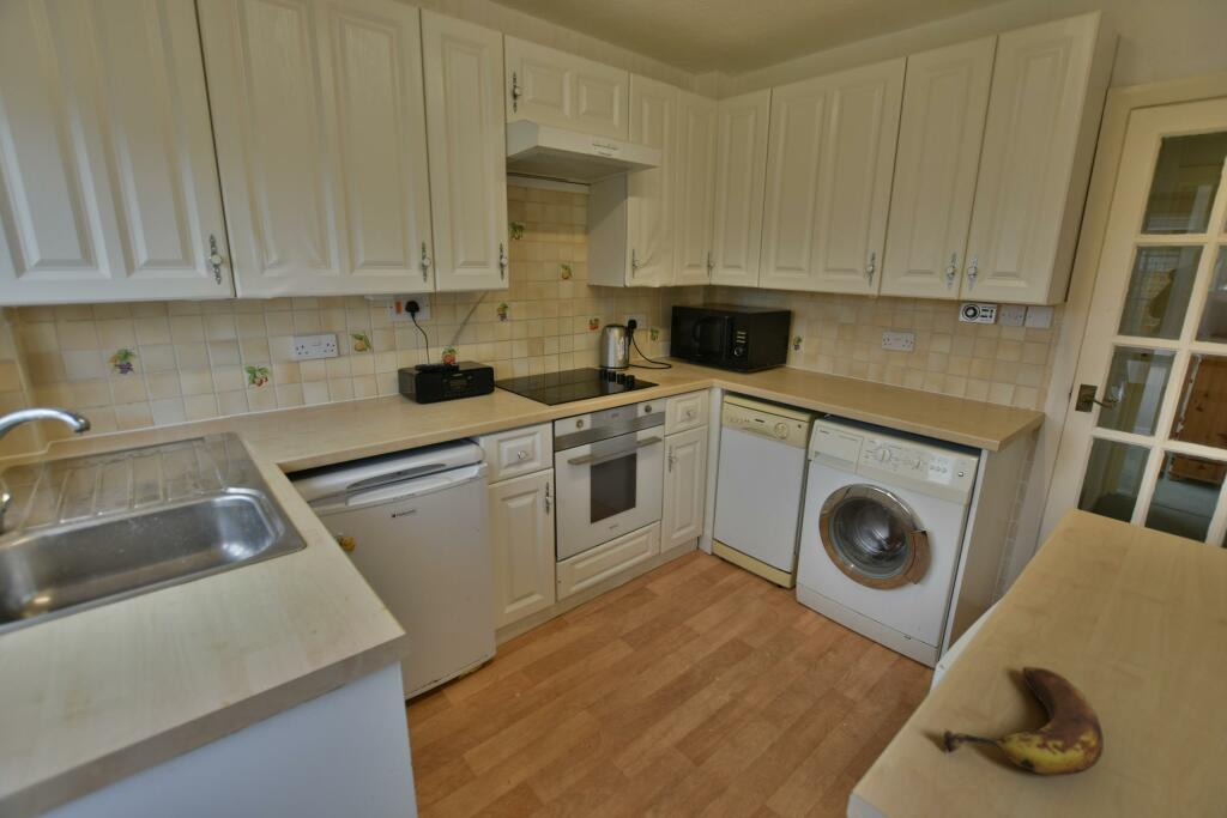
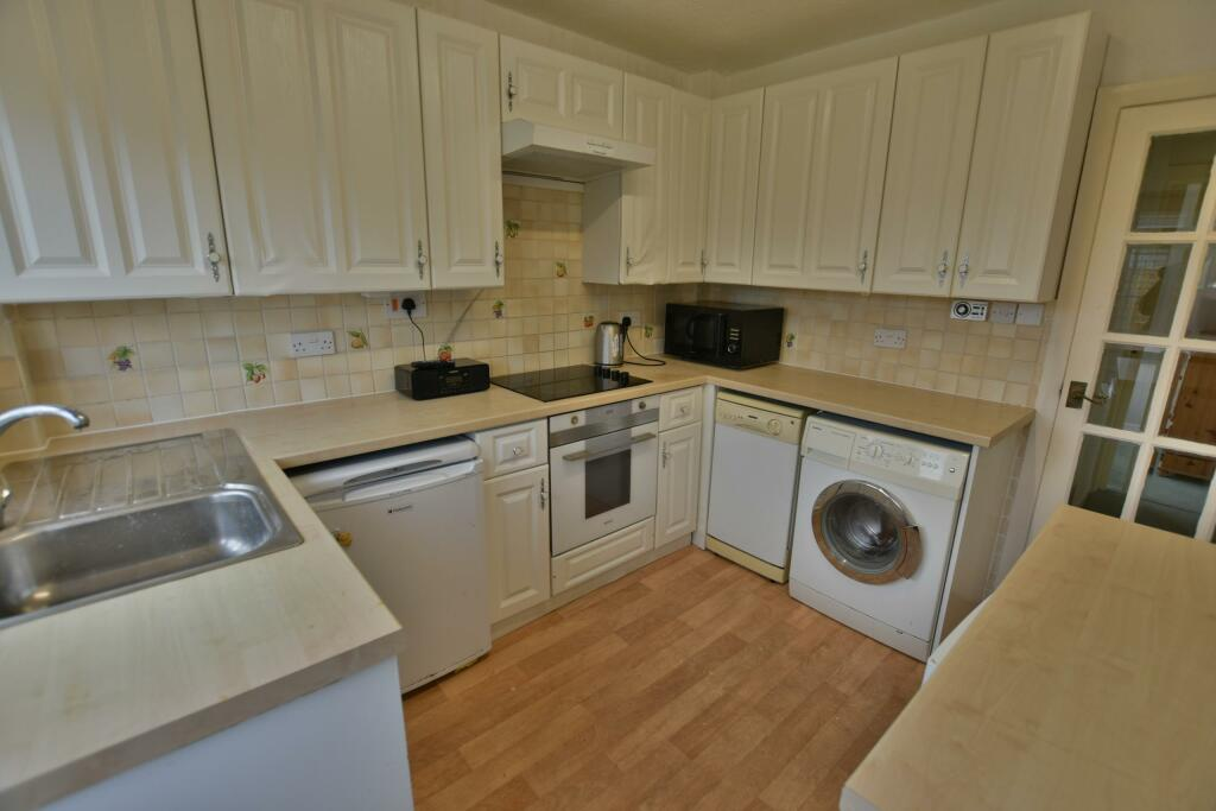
- banana [942,666,1105,777]
